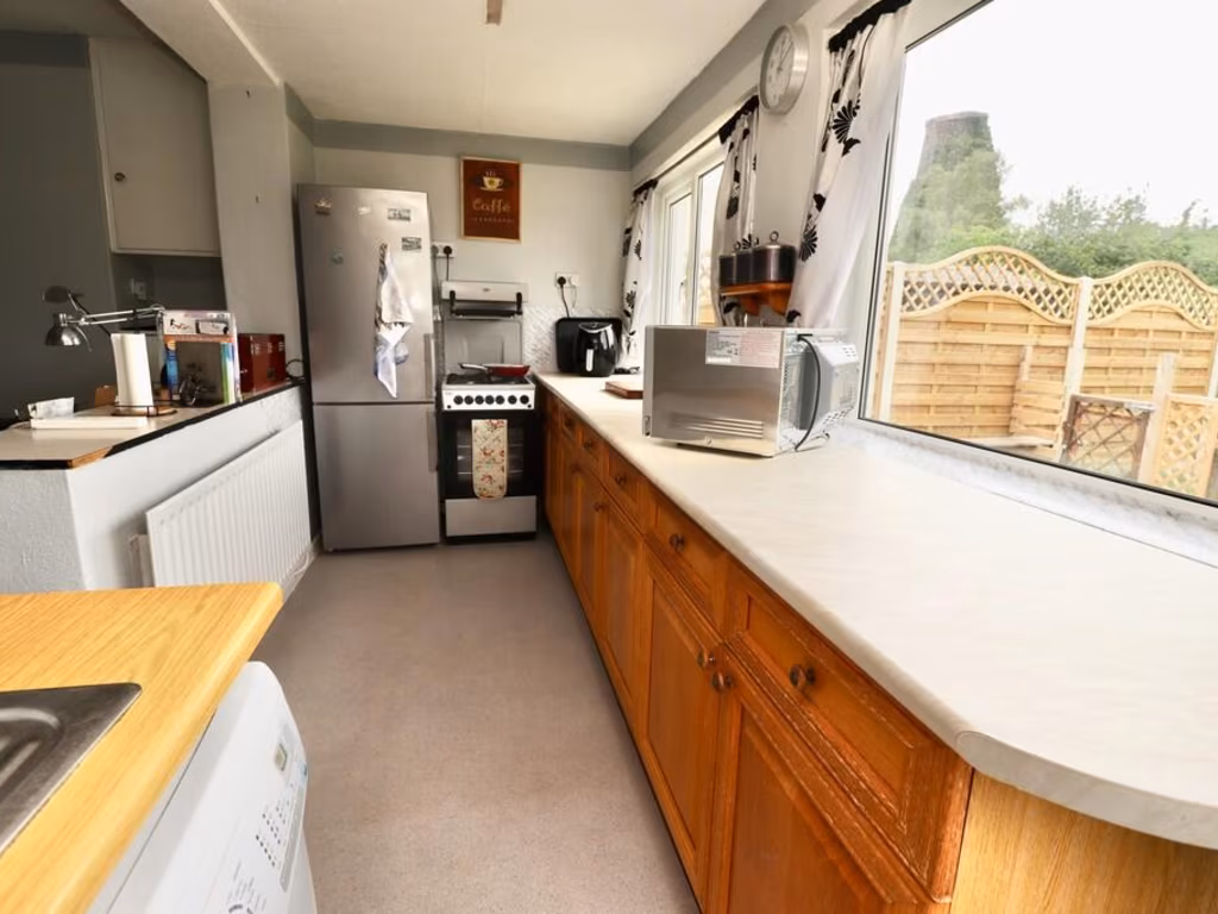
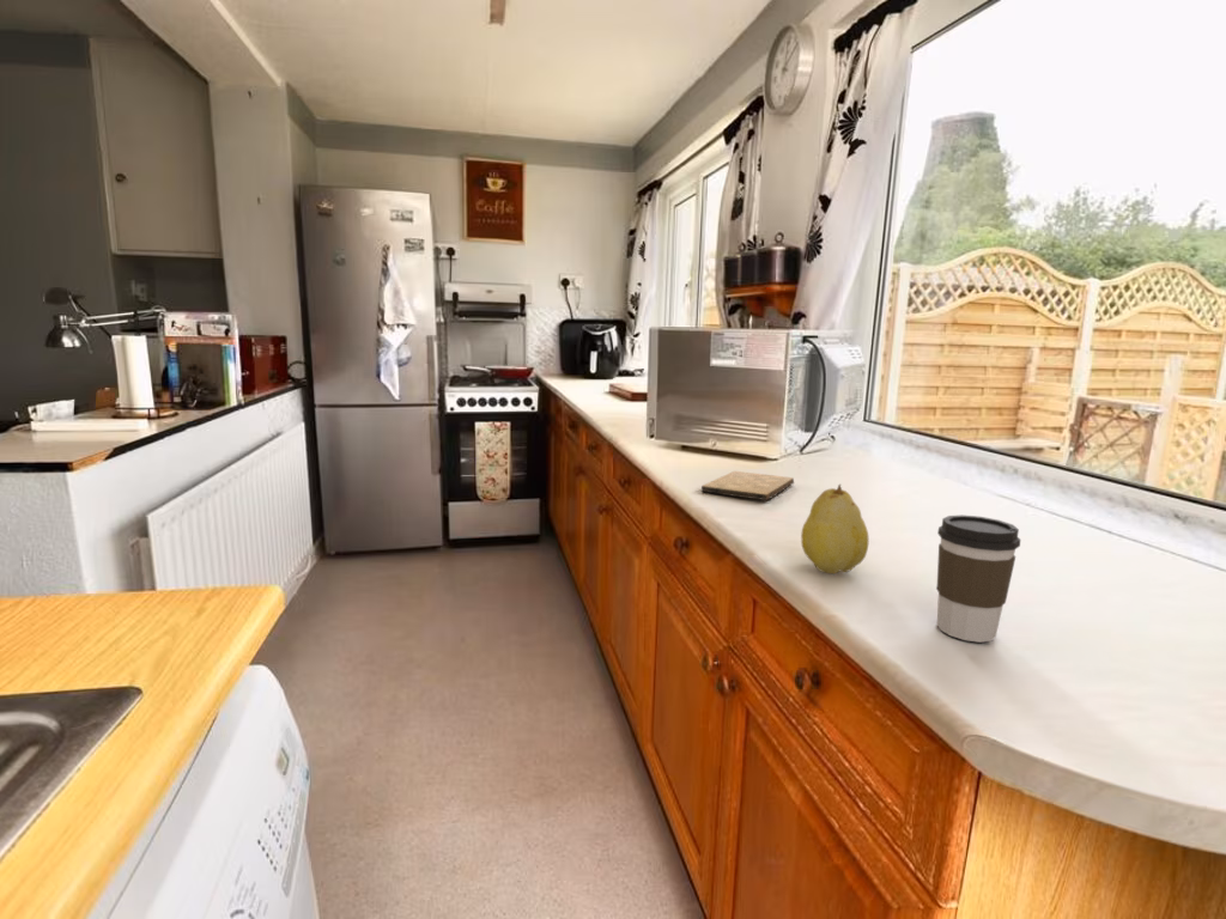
+ coffee cup [936,515,1021,644]
+ fruit [800,483,870,574]
+ cutting board [700,470,795,501]
